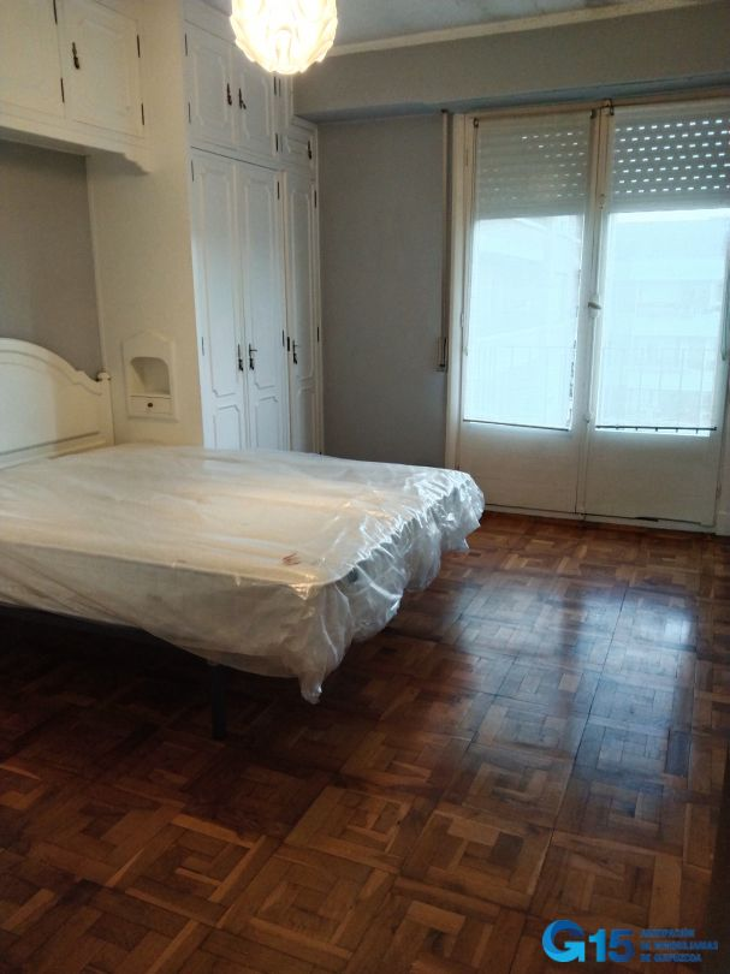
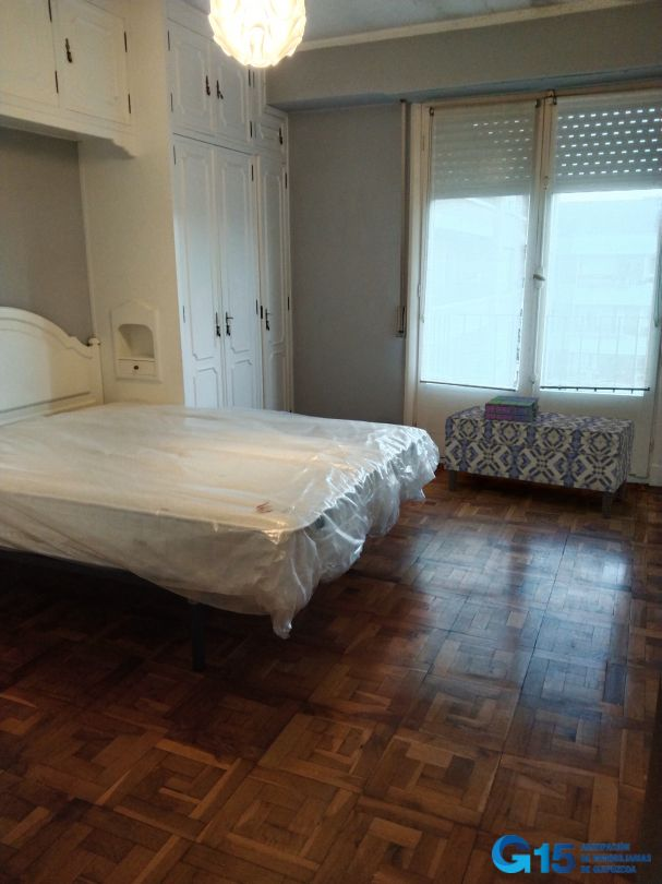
+ stack of books [483,395,541,422]
+ bench [443,405,636,518]
